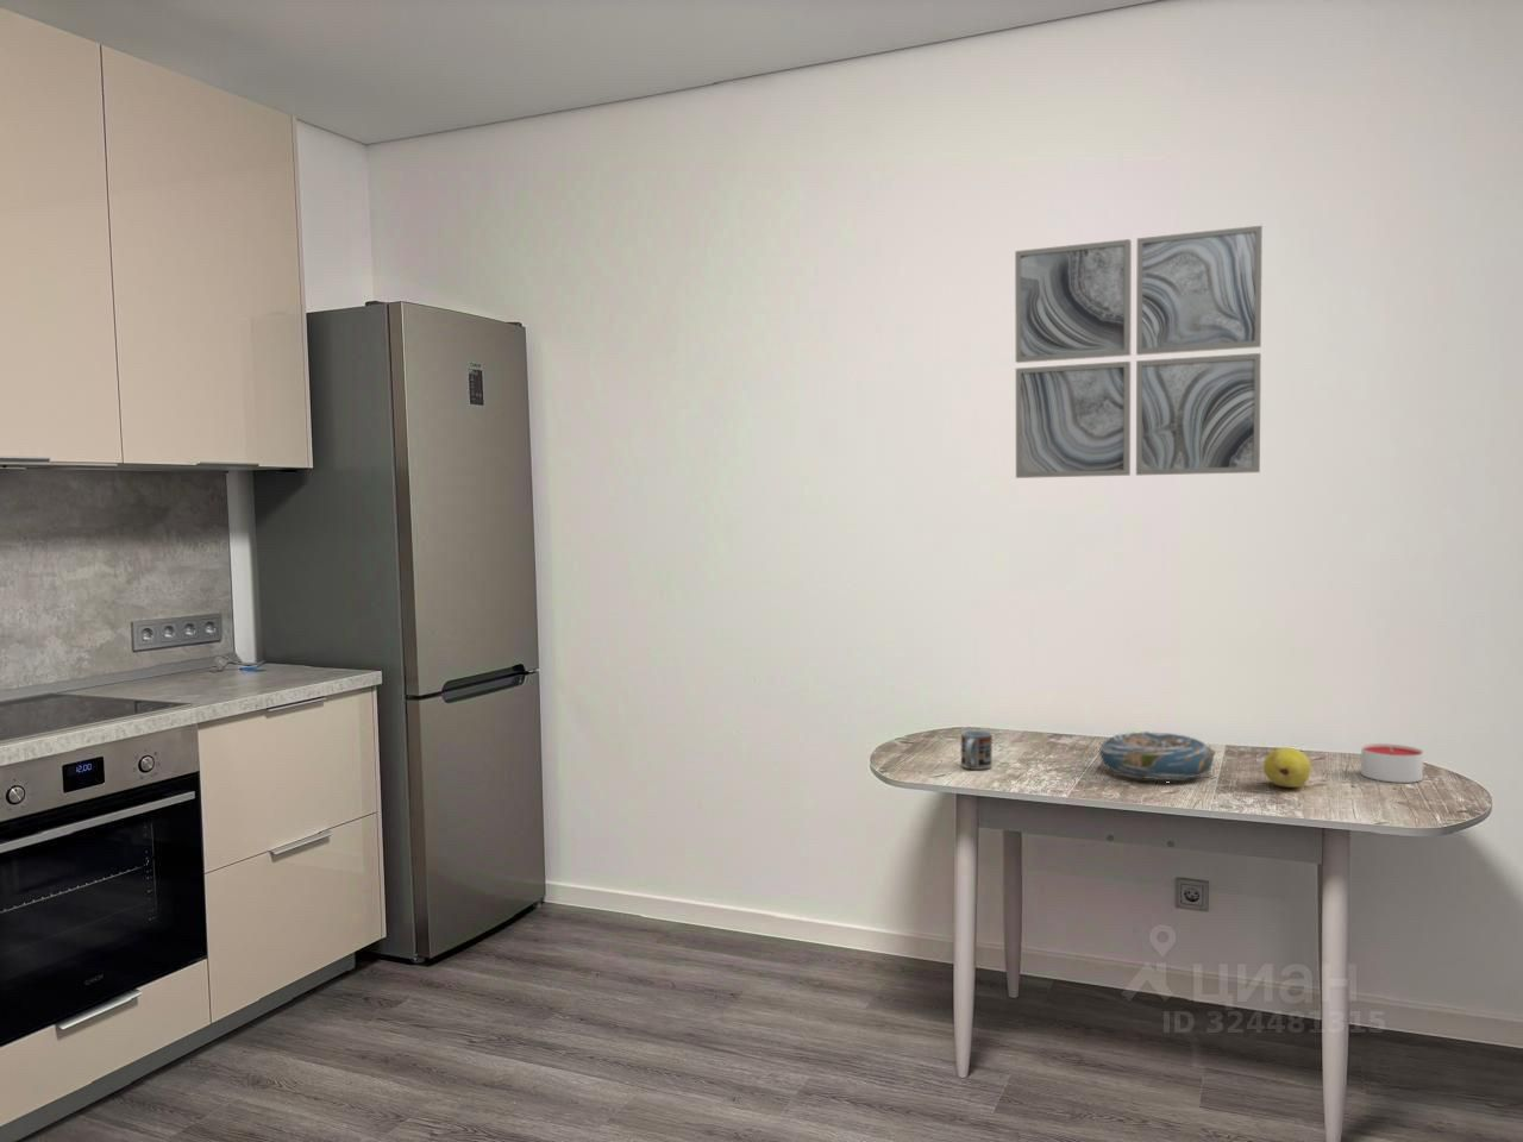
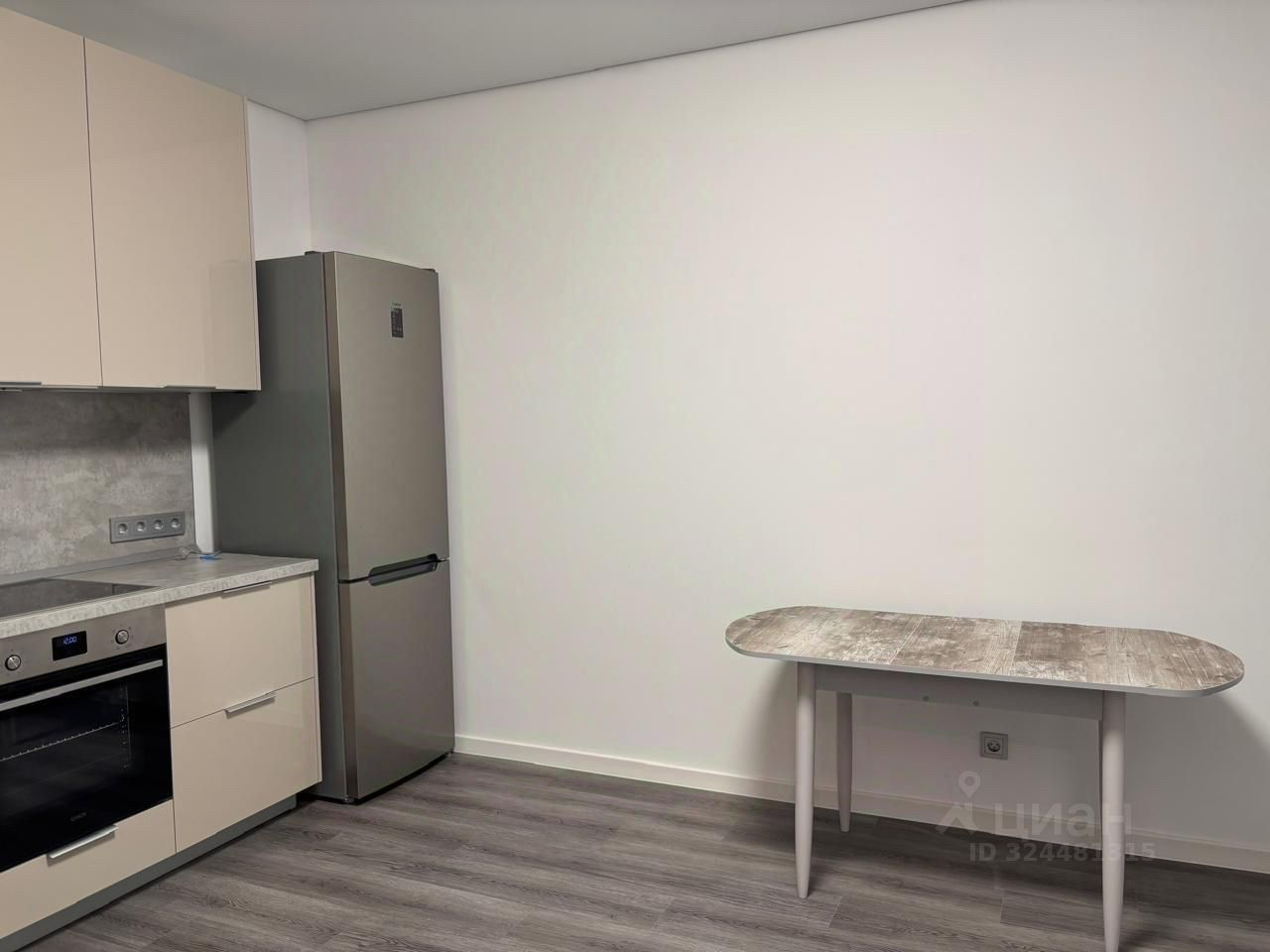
- decorative bowl [1097,729,1217,783]
- cup [961,729,993,771]
- fruit [1263,746,1312,788]
- wall art [1013,223,1264,480]
- candle [1360,743,1425,785]
